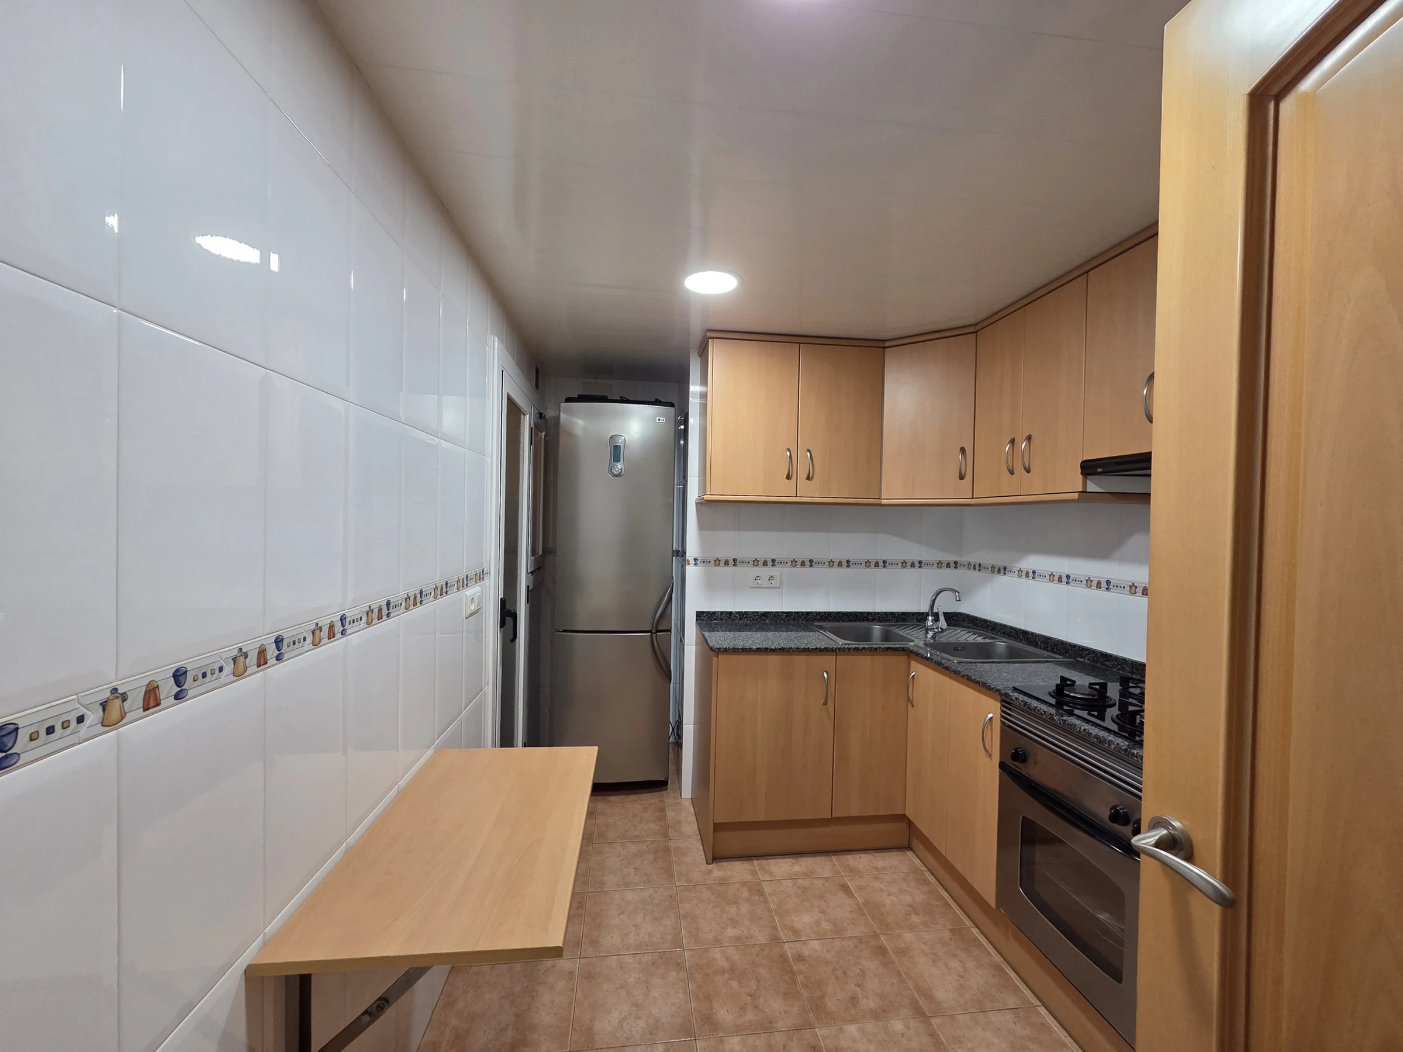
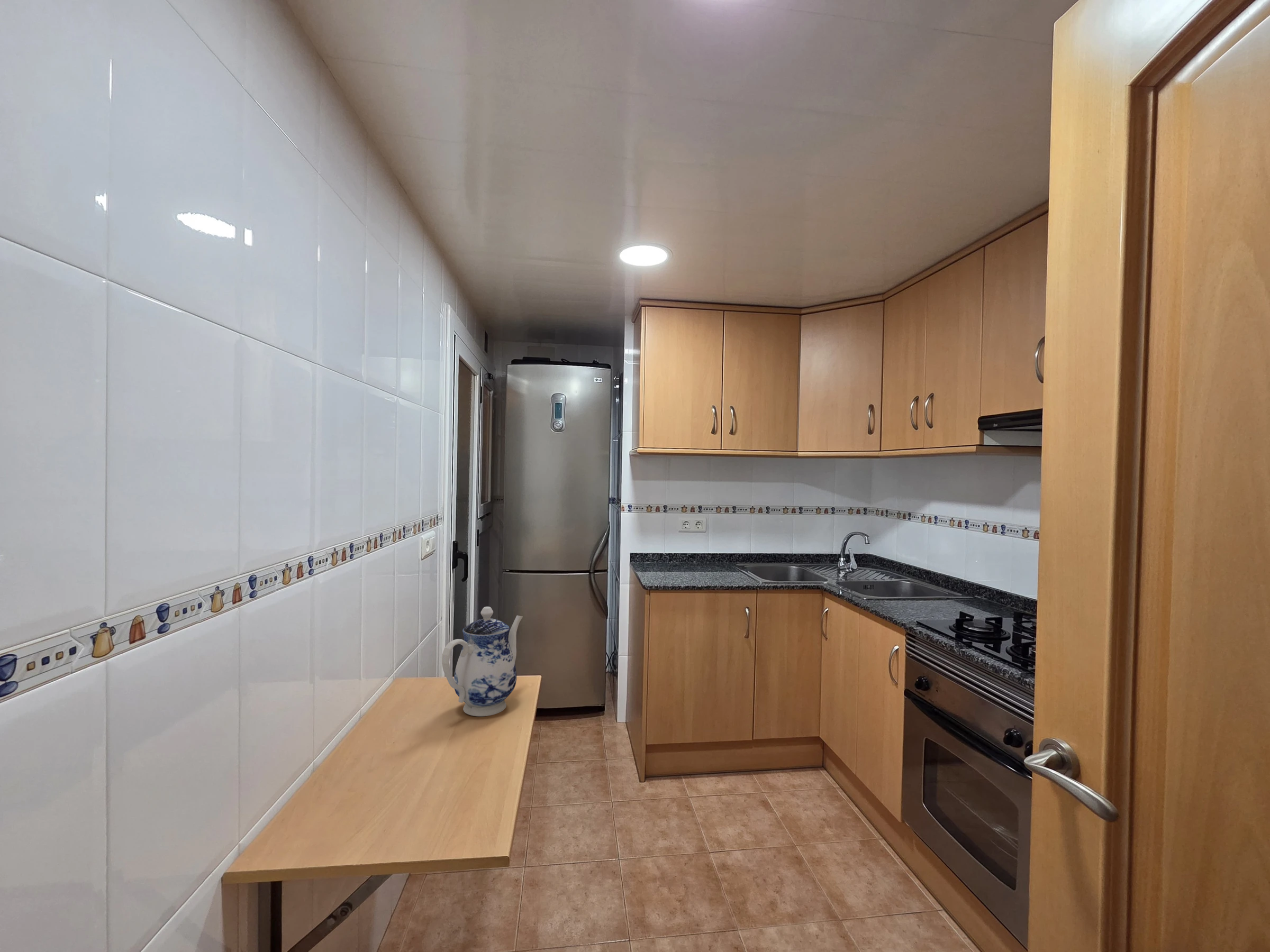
+ teapot [441,606,523,717]
